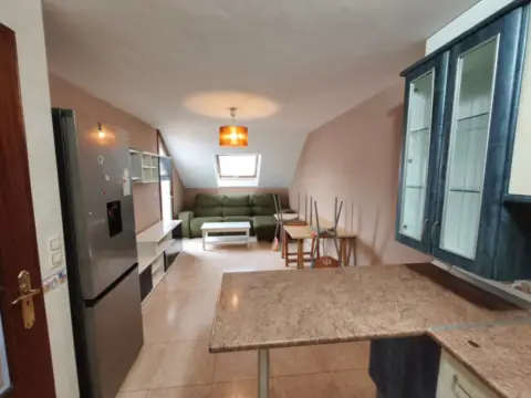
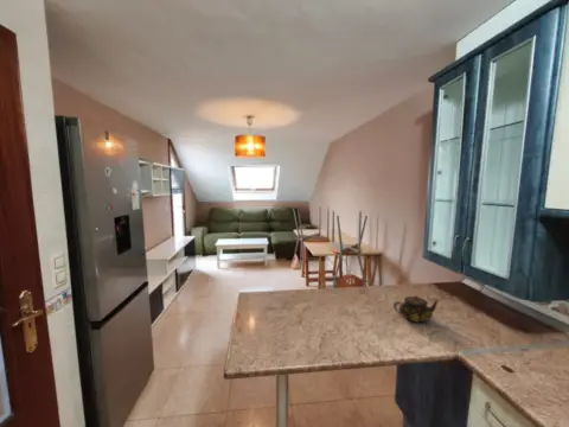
+ teapot [392,294,440,324]
